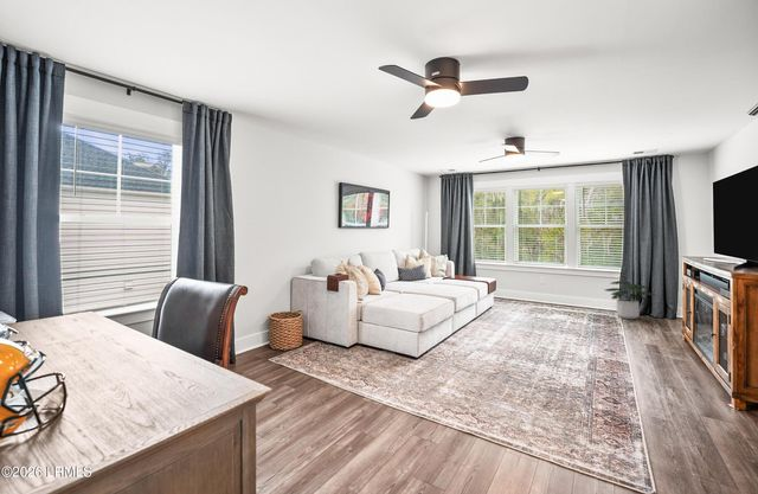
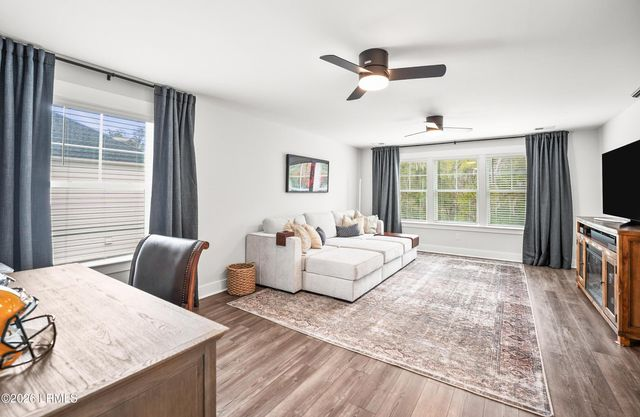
- potted plant [604,280,657,320]
